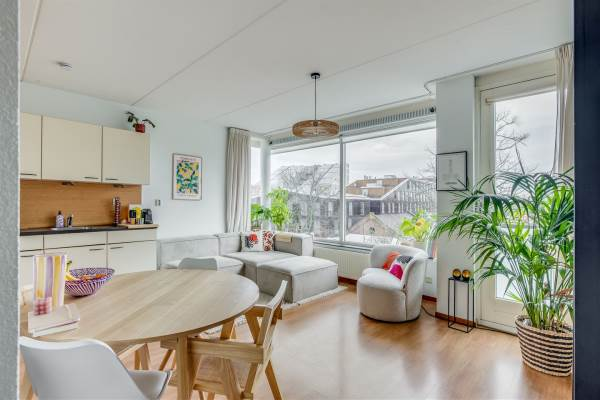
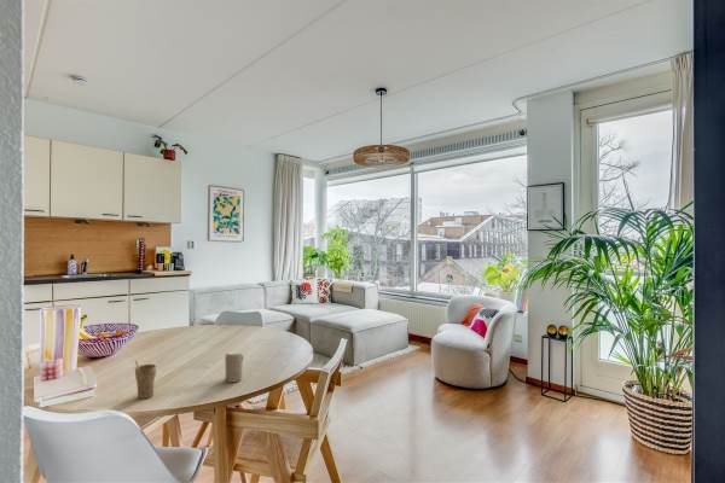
+ candle [224,351,245,383]
+ cup [134,360,157,400]
